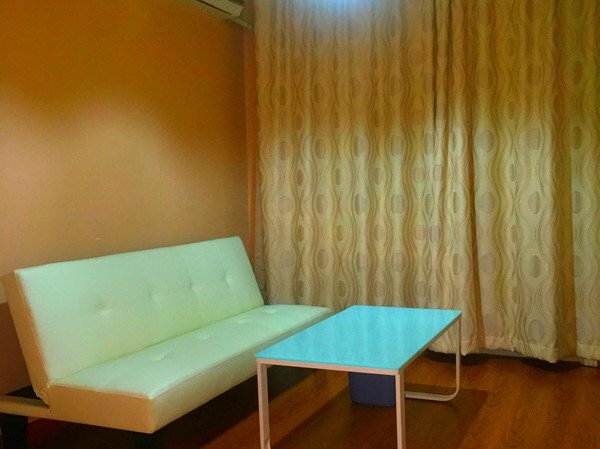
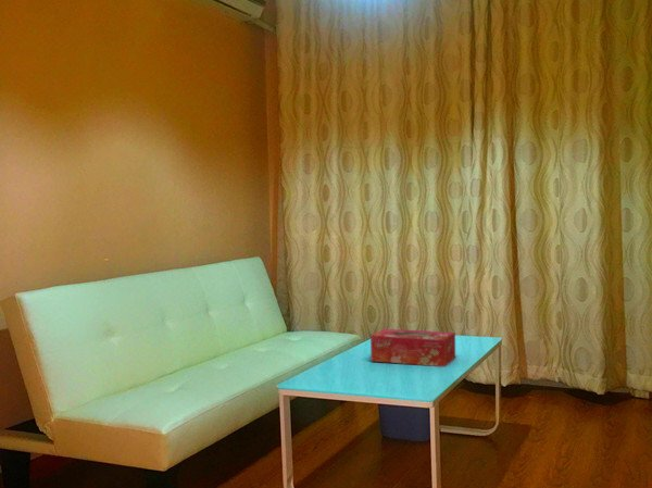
+ tissue box [369,328,456,368]
